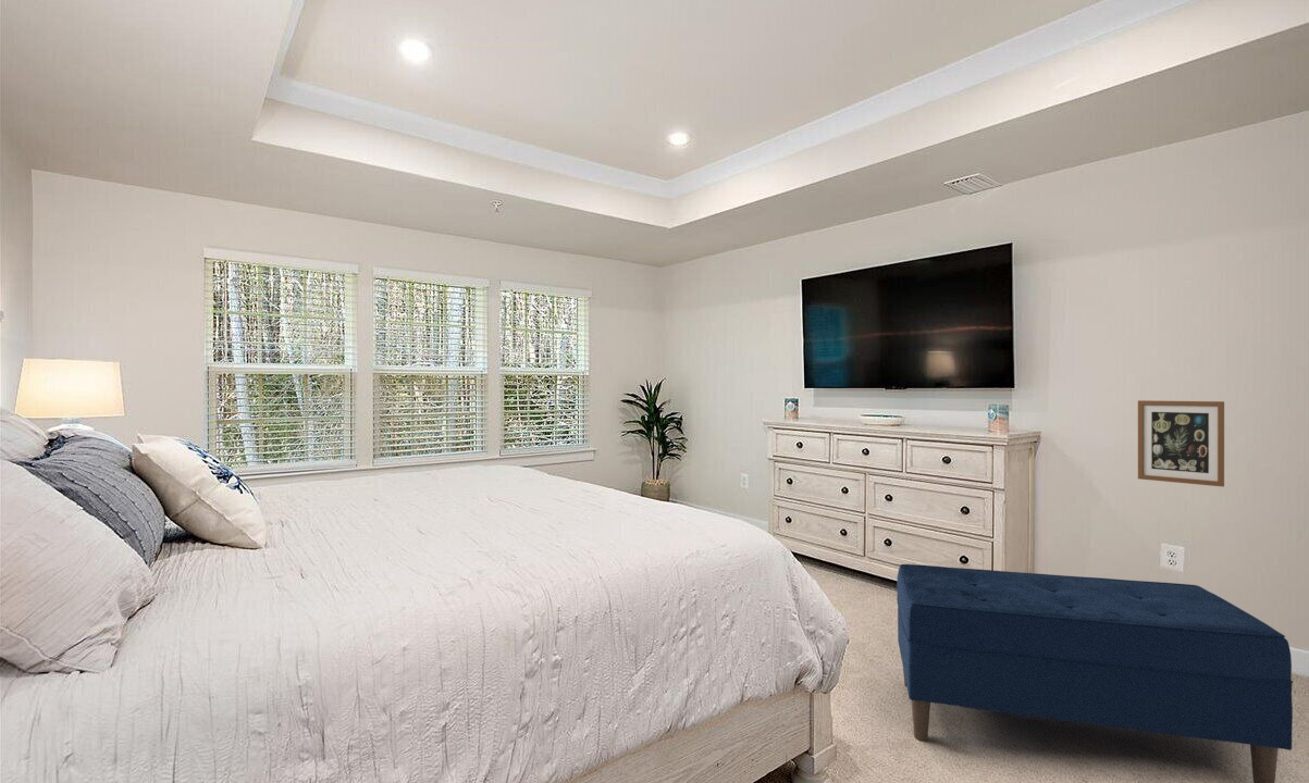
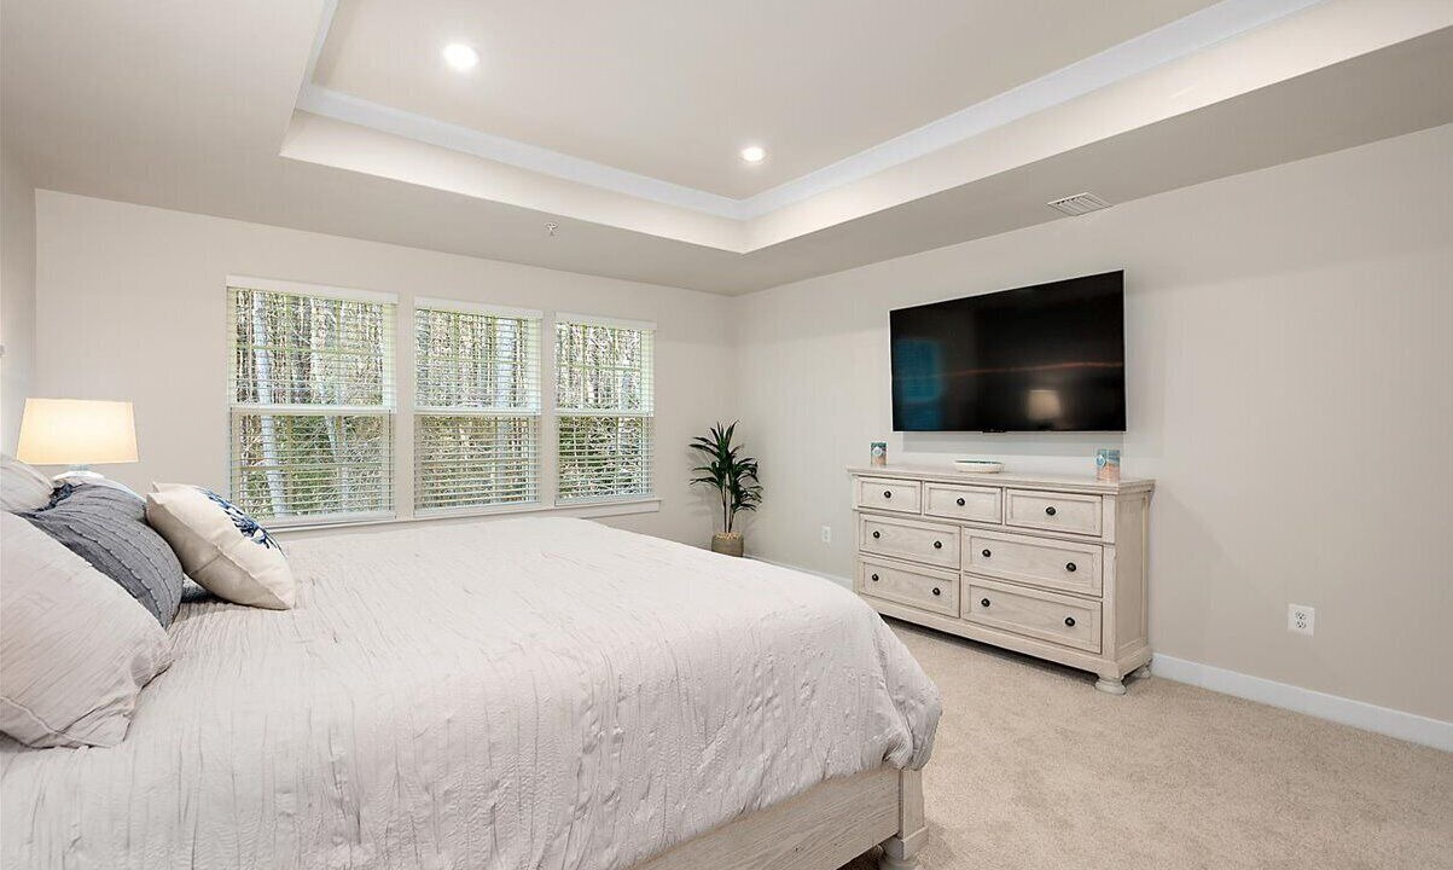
- wall art [1137,399,1225,488]
- bench [896,563,1294,783]
